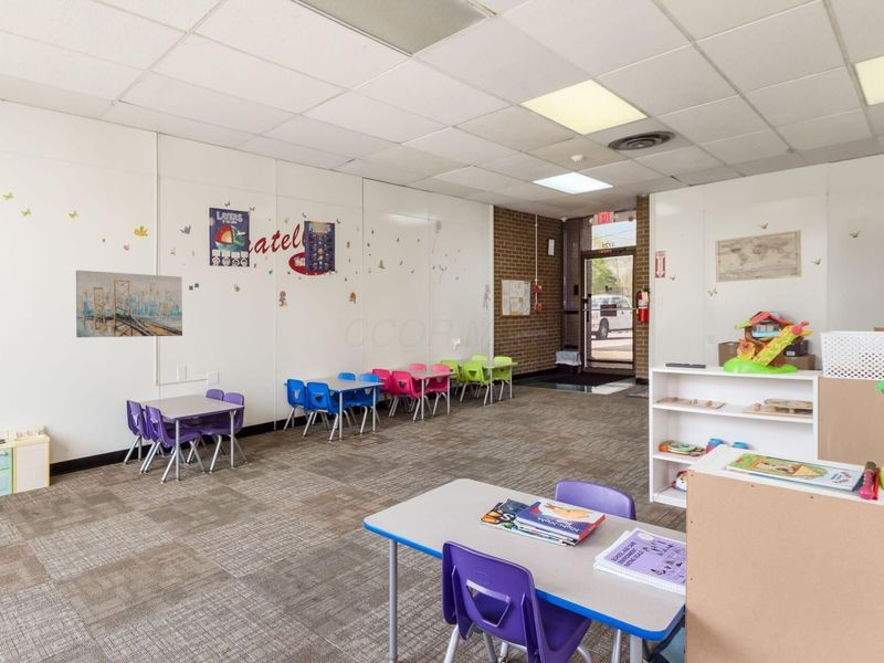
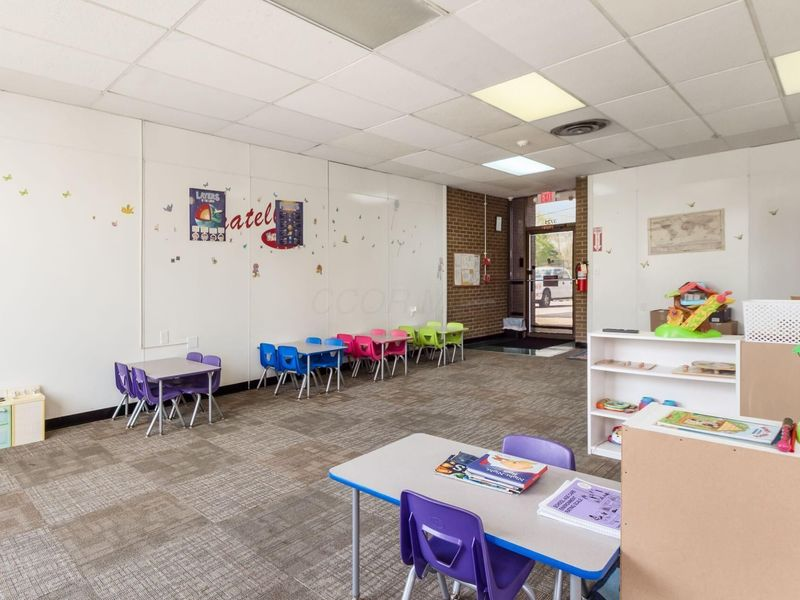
- wall art [75,270,183,338]
